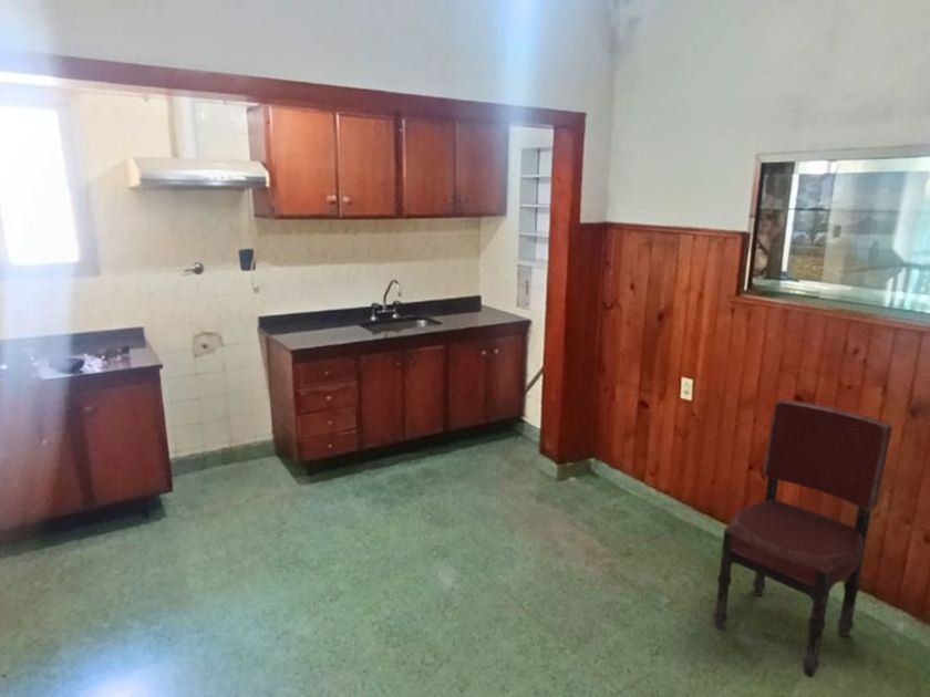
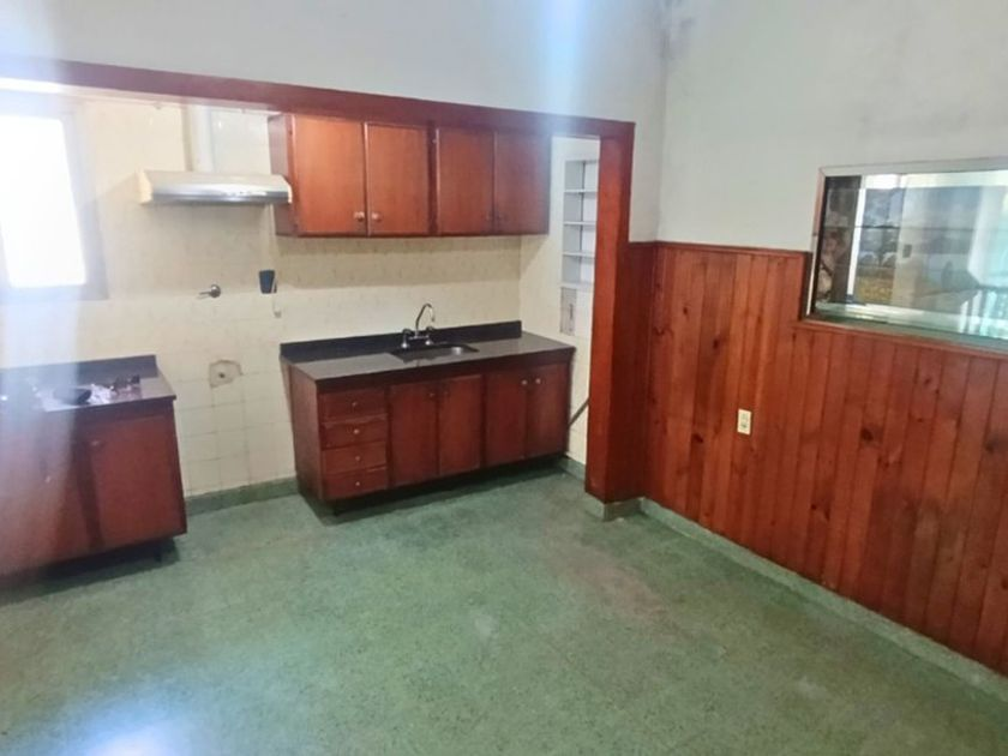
- dining chair [712,398,893,678]
